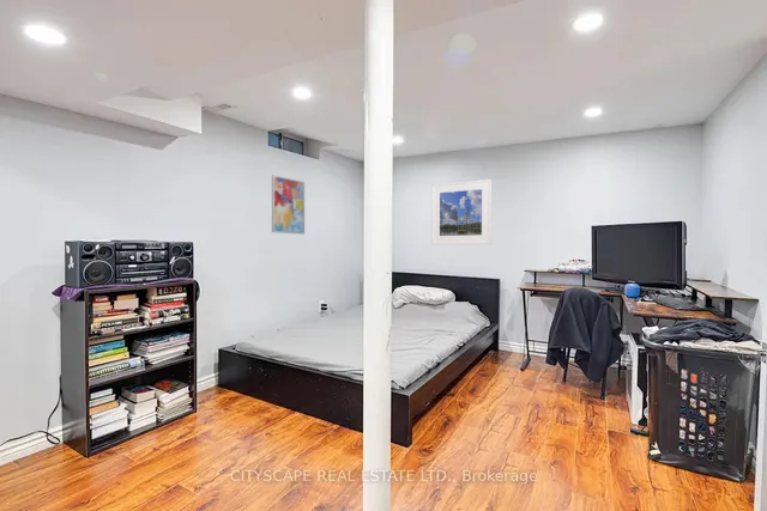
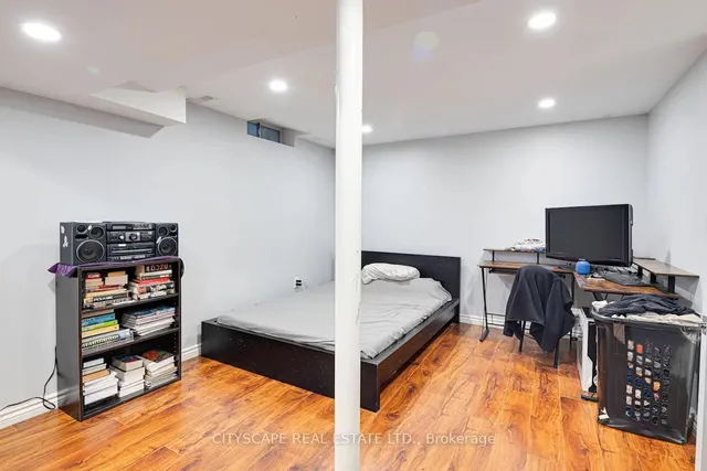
- wall art [271,174,306,236]
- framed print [430,178,493,245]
